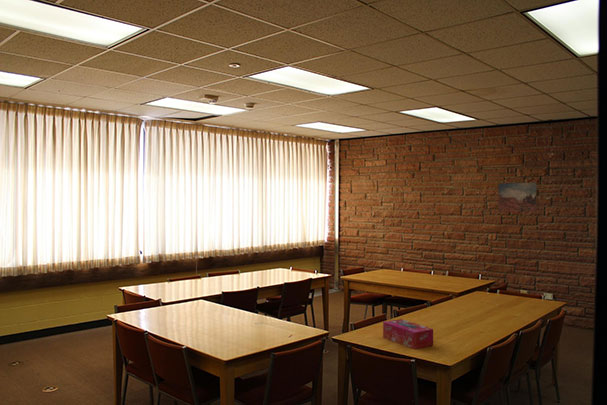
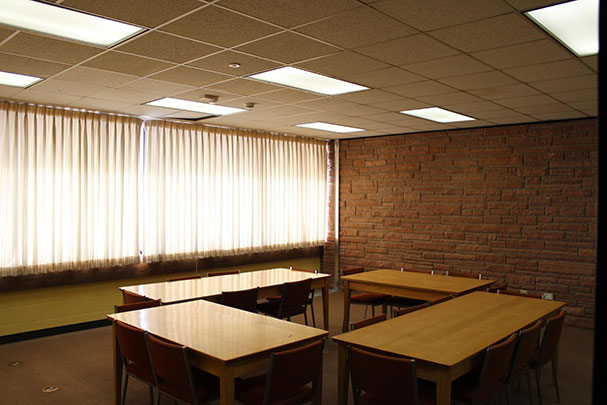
- tissue box [382,318,434,350]
- wall art [498,182,537,213]
